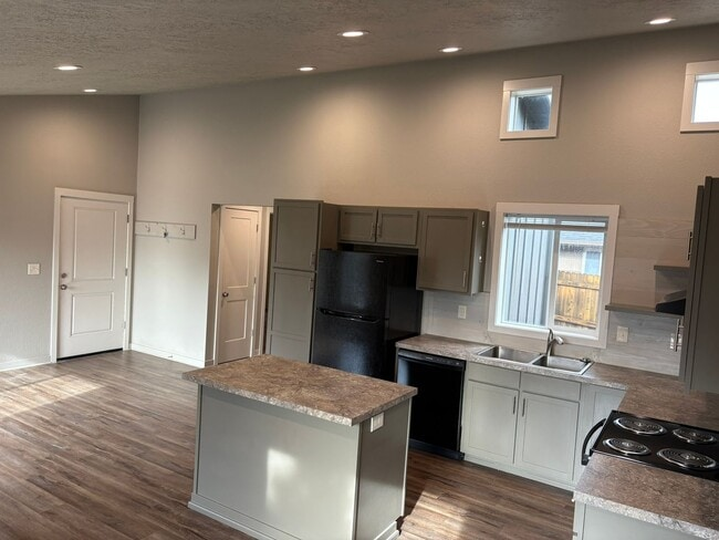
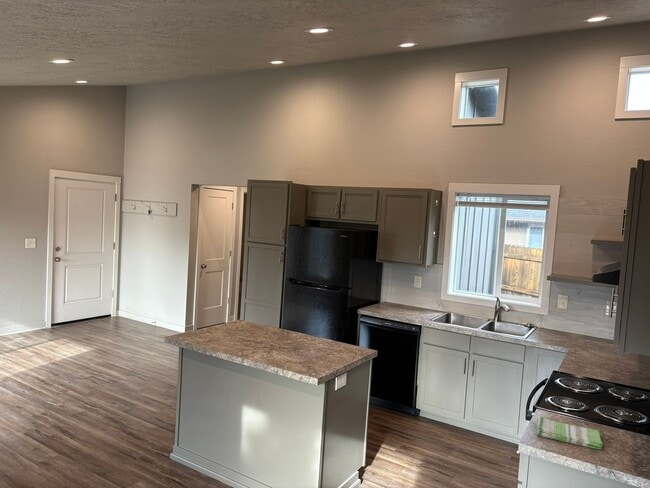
+ dish towel [535,415,604,450]
